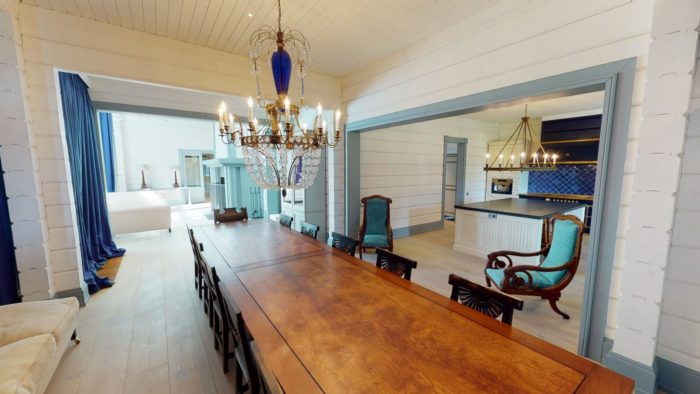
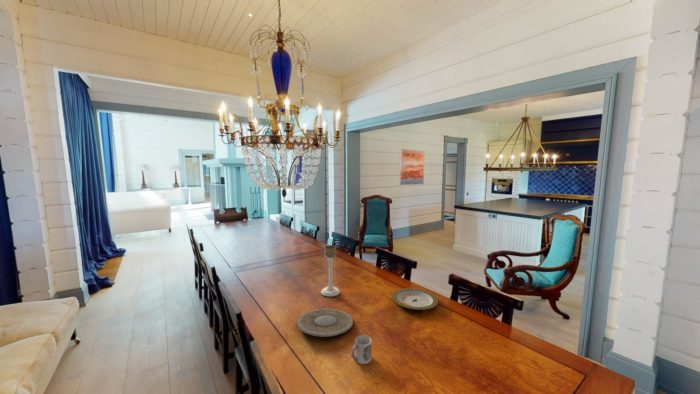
+ candle holder [320,244,341,297]
+ plate [391,287,439,311]
+ wall art [399,148,425,186]
+ cup [350,334,373,365]
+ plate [297,308,354,338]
